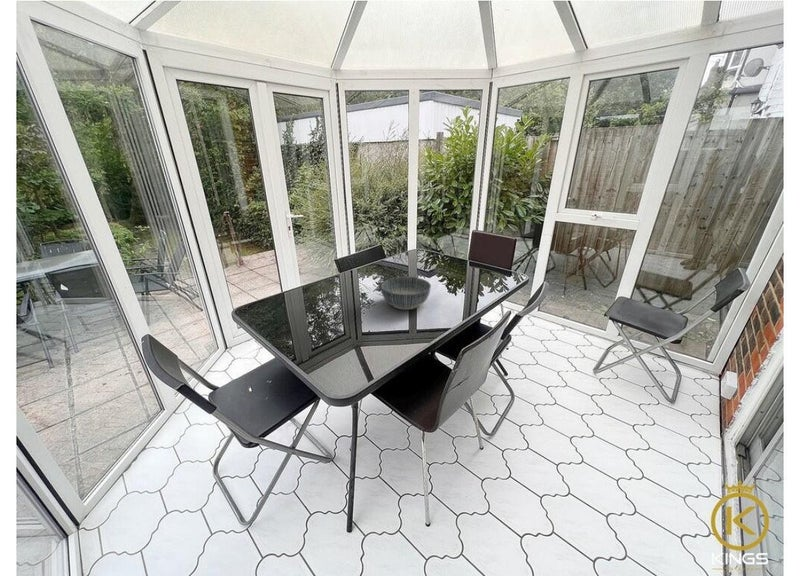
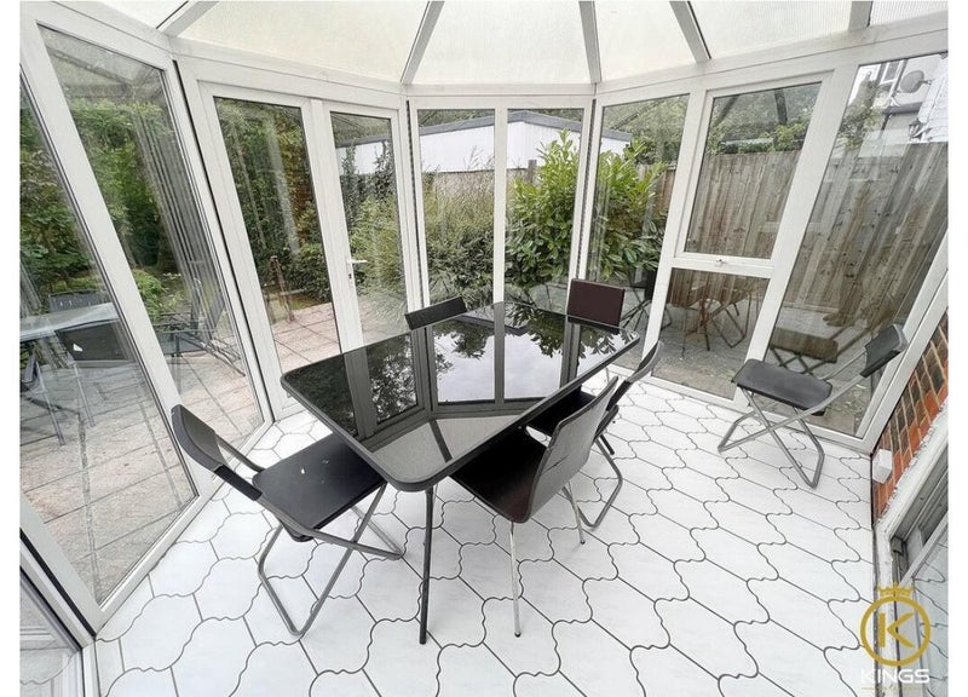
- bowl [379,276,432,311]
